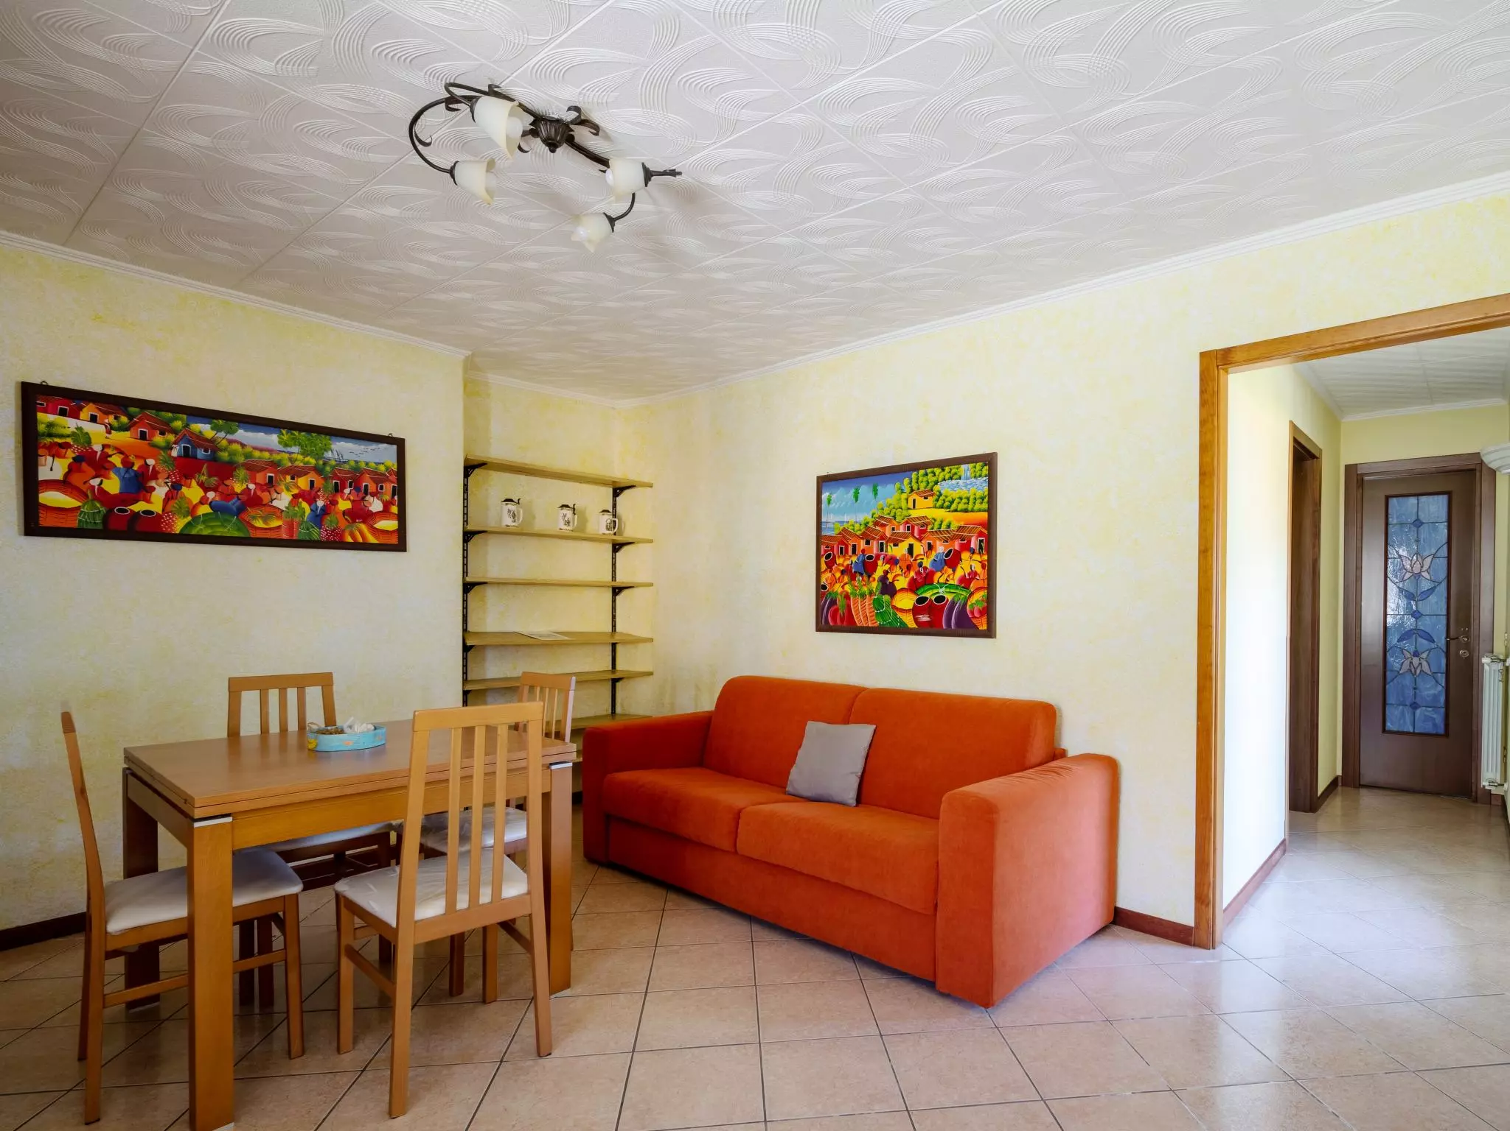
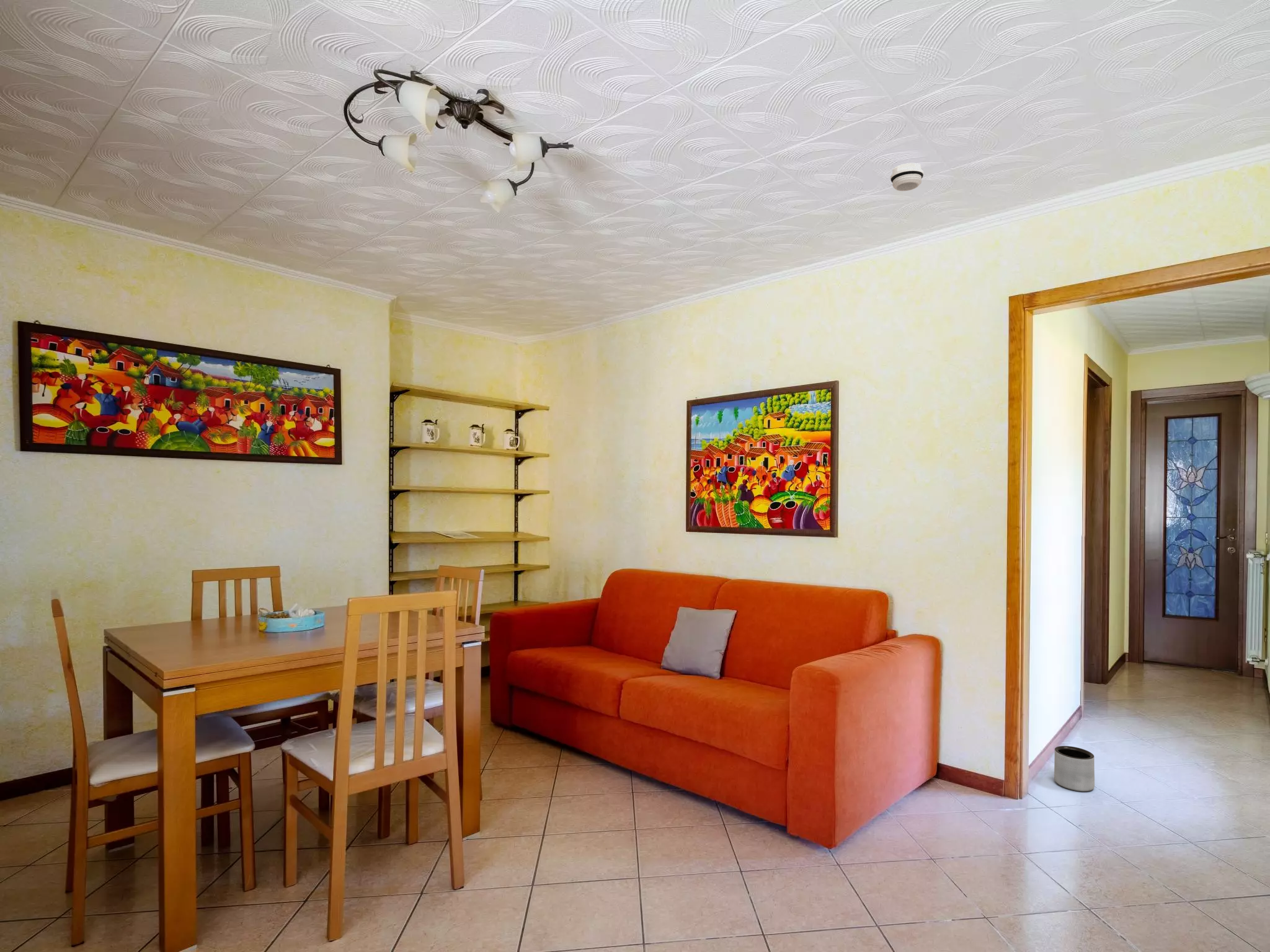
+ smoke detector [890,162,924,192]
+ planter [1054,746,1095,792]
